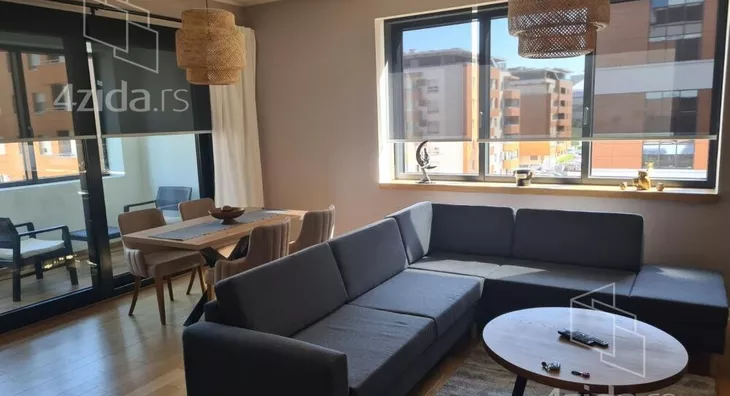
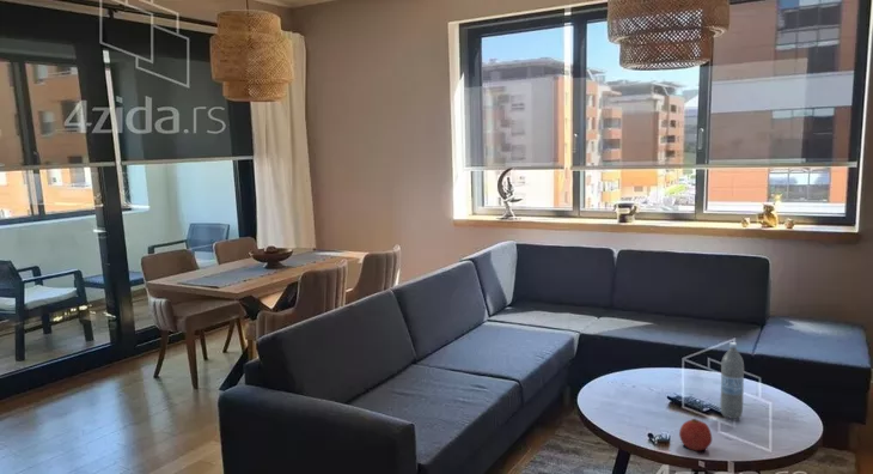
+ water bottle [720,341,745,420]
+ fruit [678,418,713,451]
